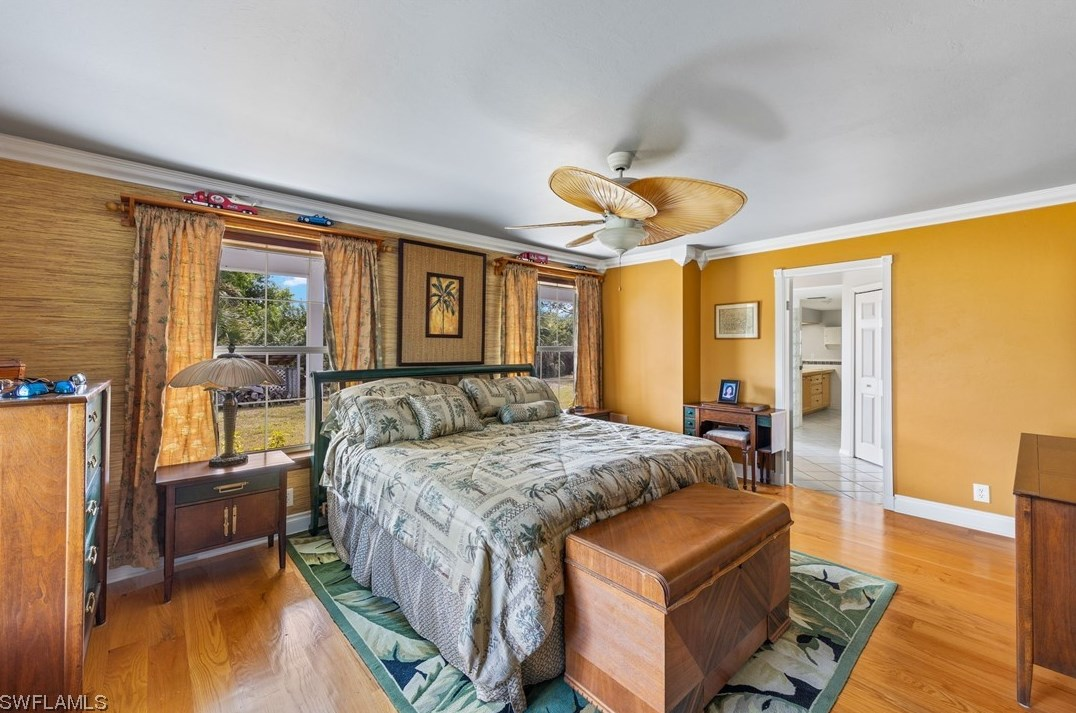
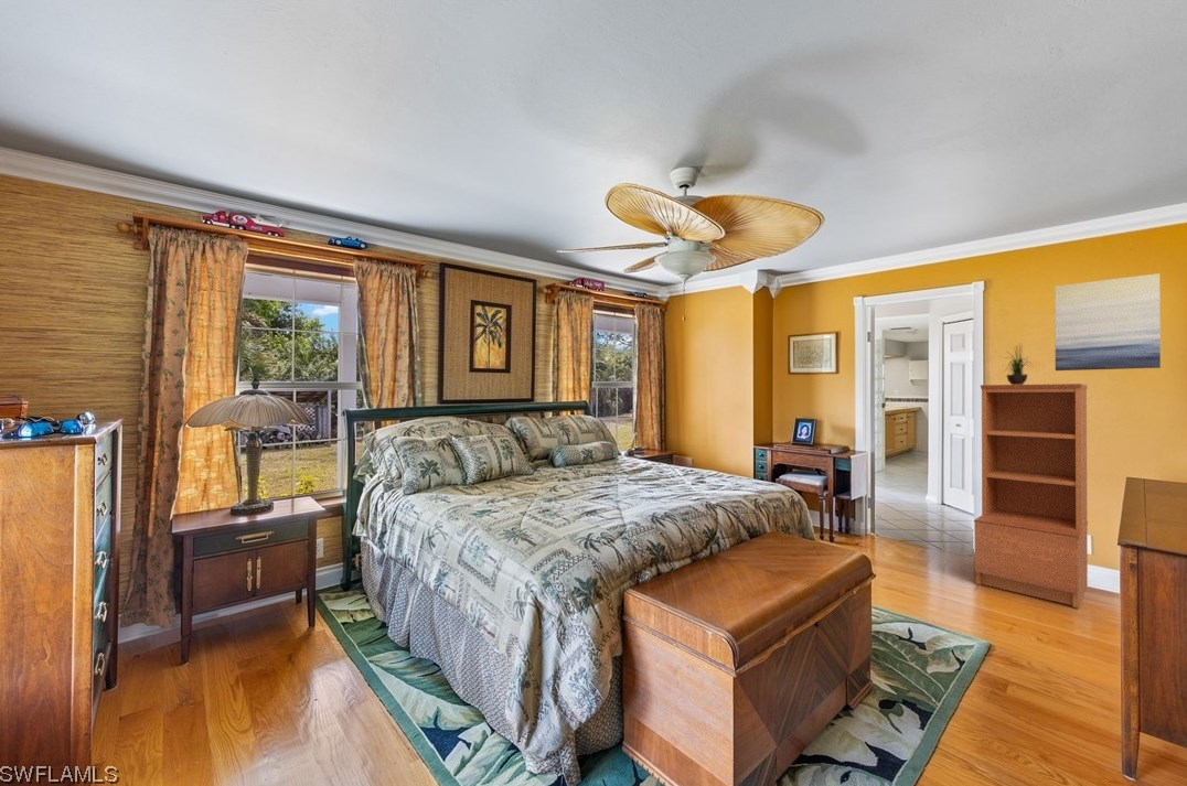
+ potted plant [1003,344,1034,385]
+ wall art [1054,272,1162,372]
+ bookshelf [973,383,1089,610]
